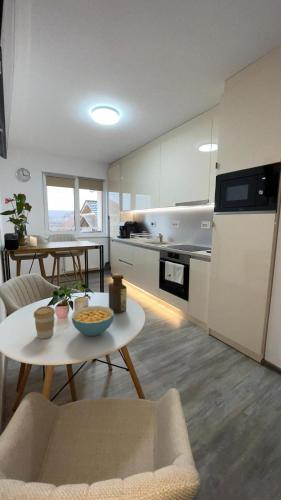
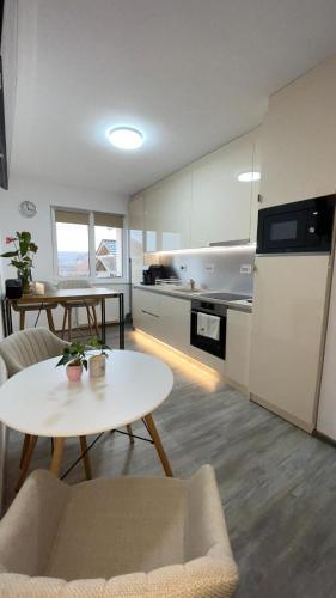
- cereal bowl [71,305,115,337]
- coffee cup [33,305,56,340]
- bottle [108,273,128,314]
